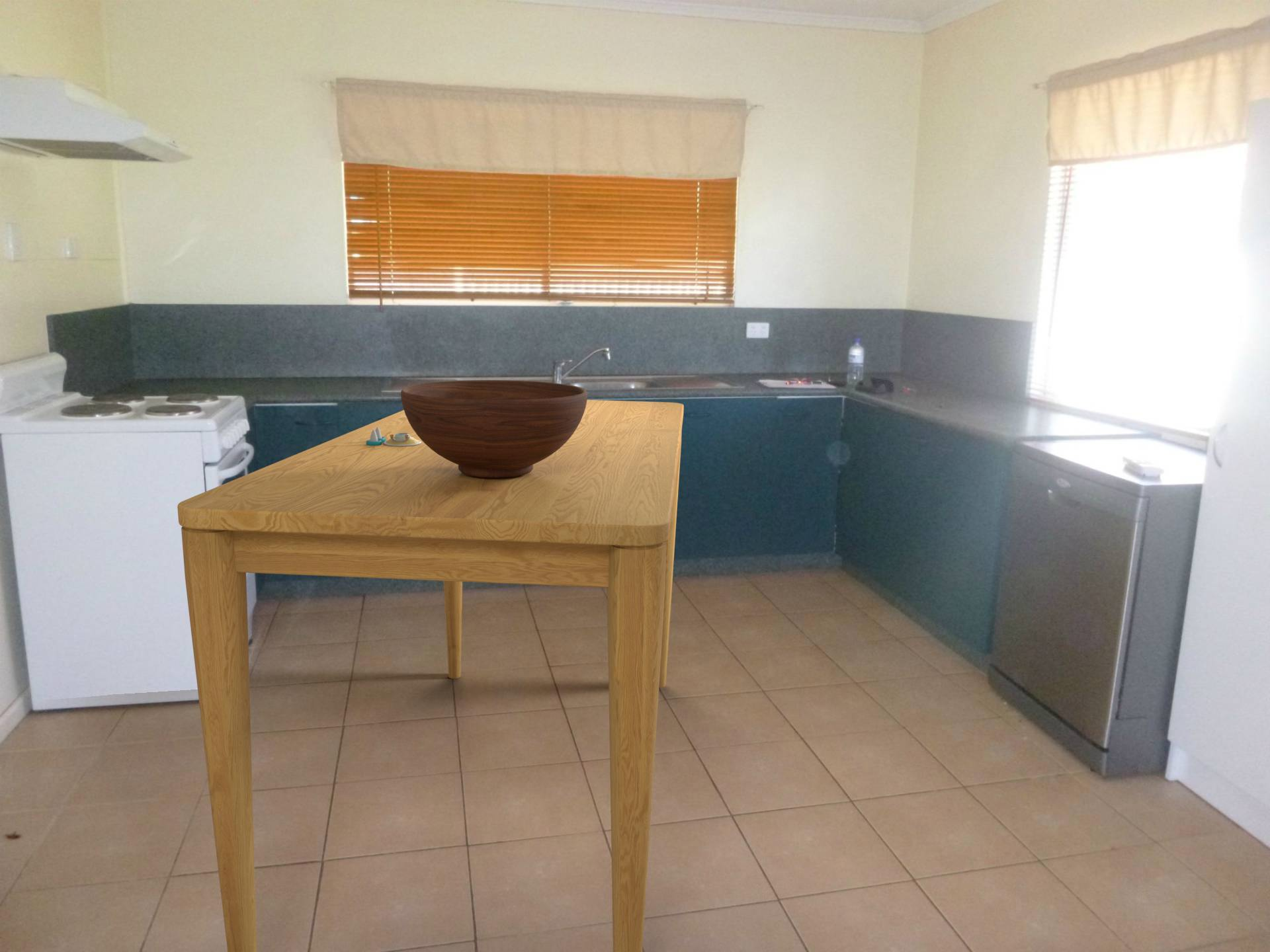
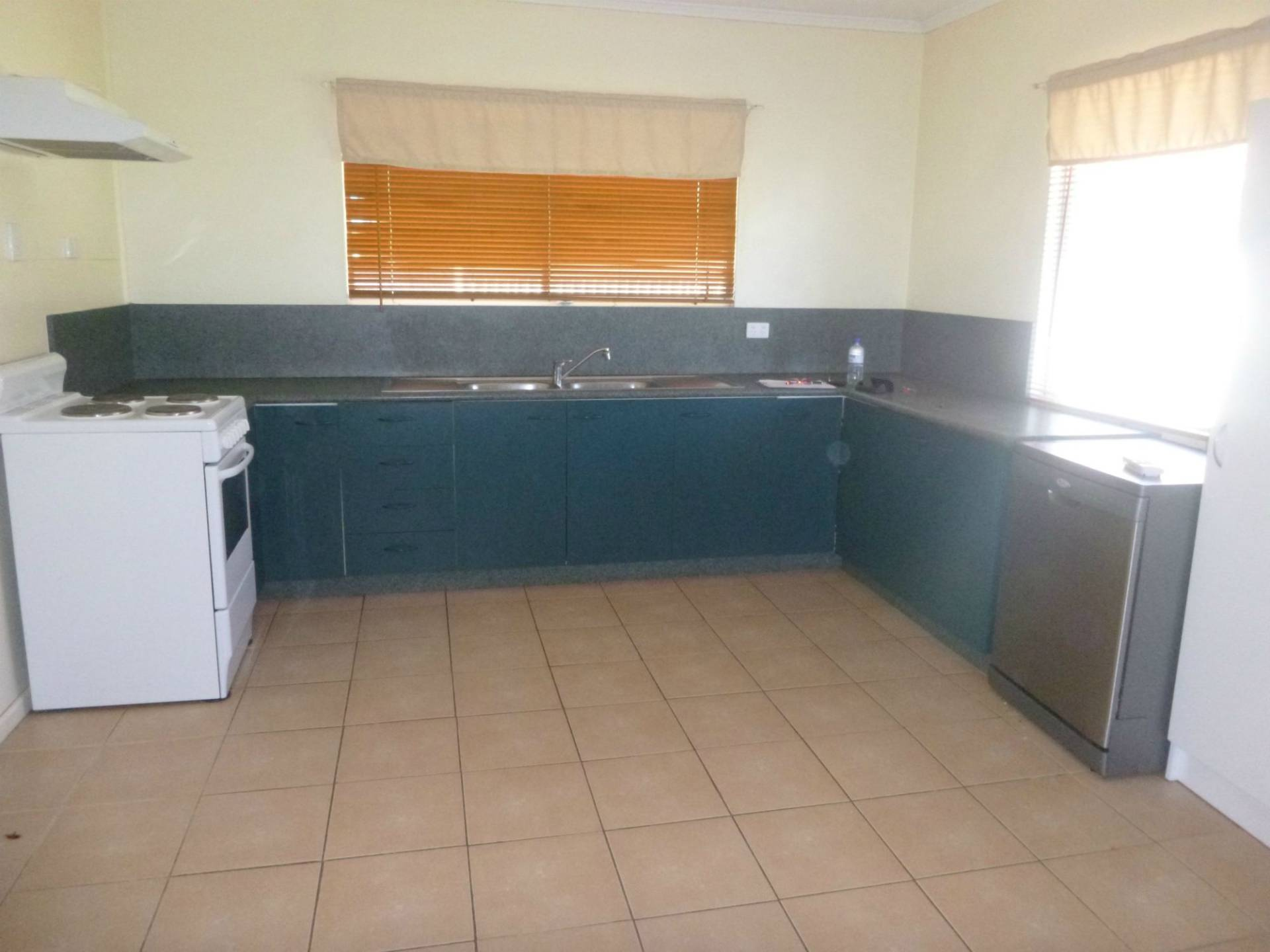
- salt and pepper shaker set [366,427,421,446]
- fruit bowl [400,379,588,478]
- dining table [177,399,685,952]
